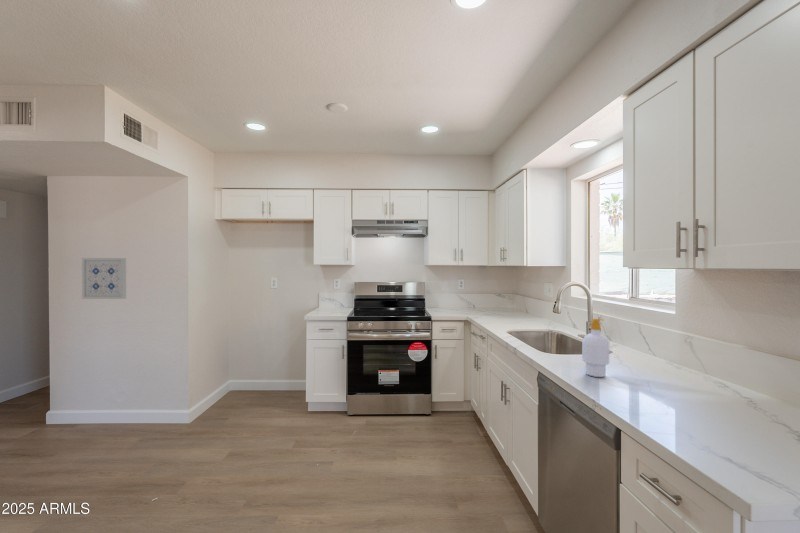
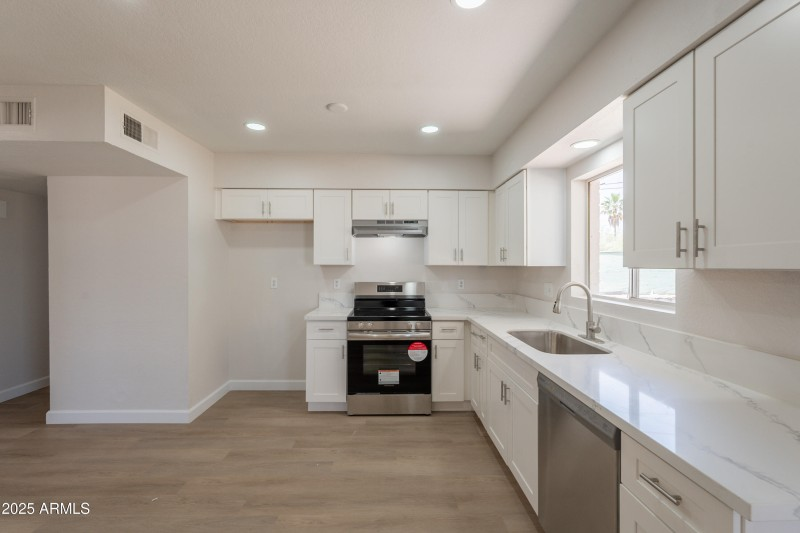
- wall art [81,257,127,300]
- soap bottle [581,318,610,378]
